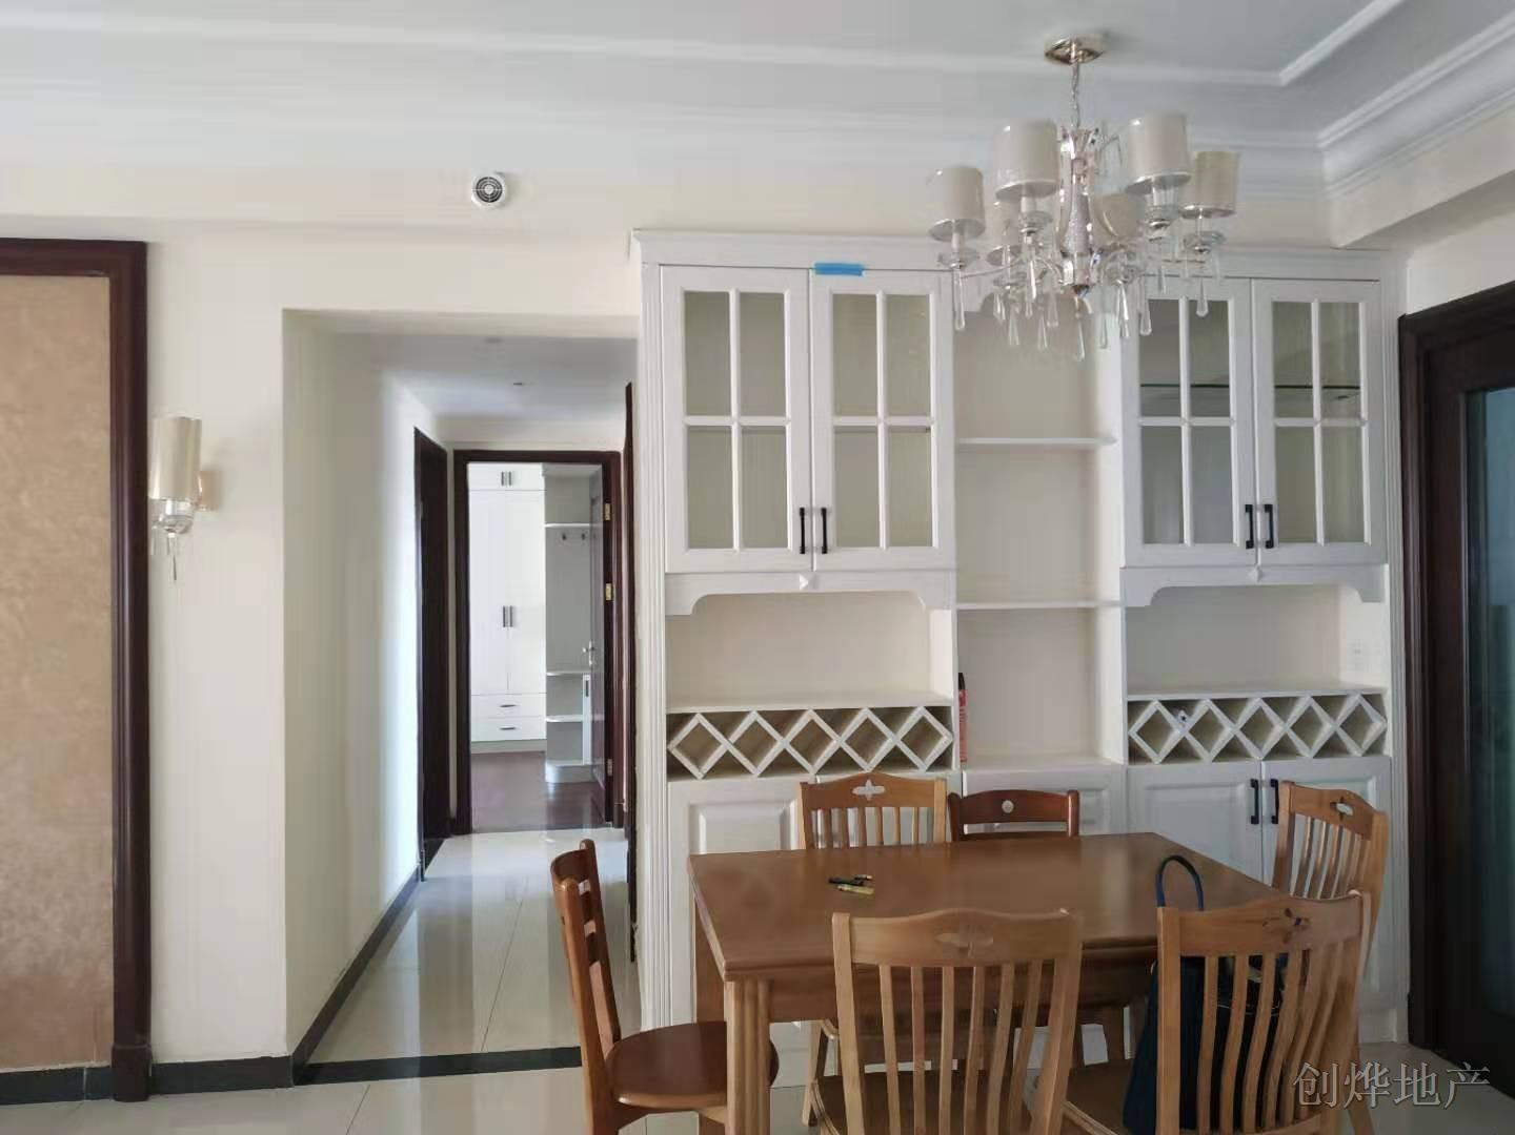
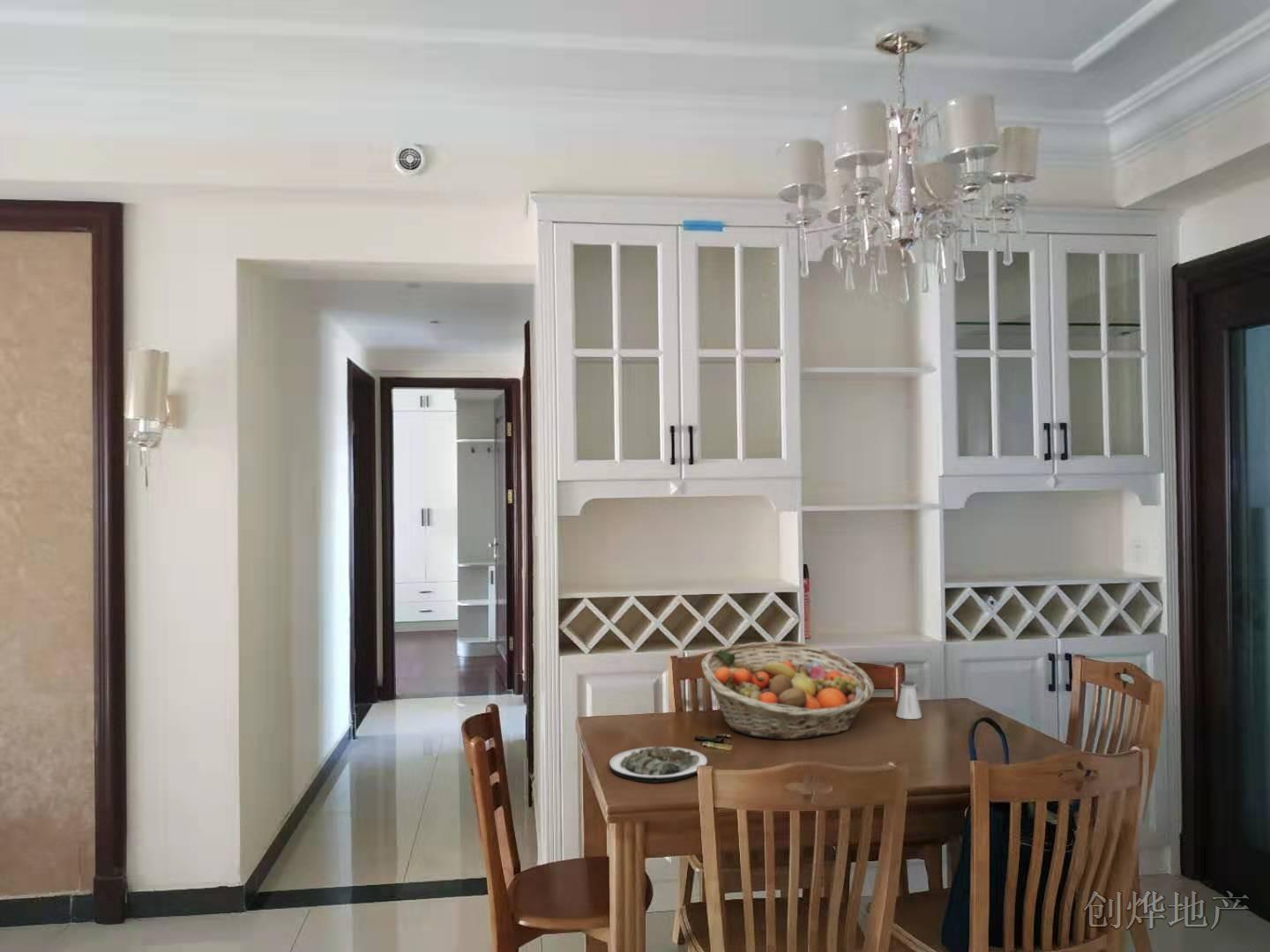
+ saltshaker [895,681,923,720]
+ plate [609,746,708,783]
+ fruit basket [700,640,876,740]
